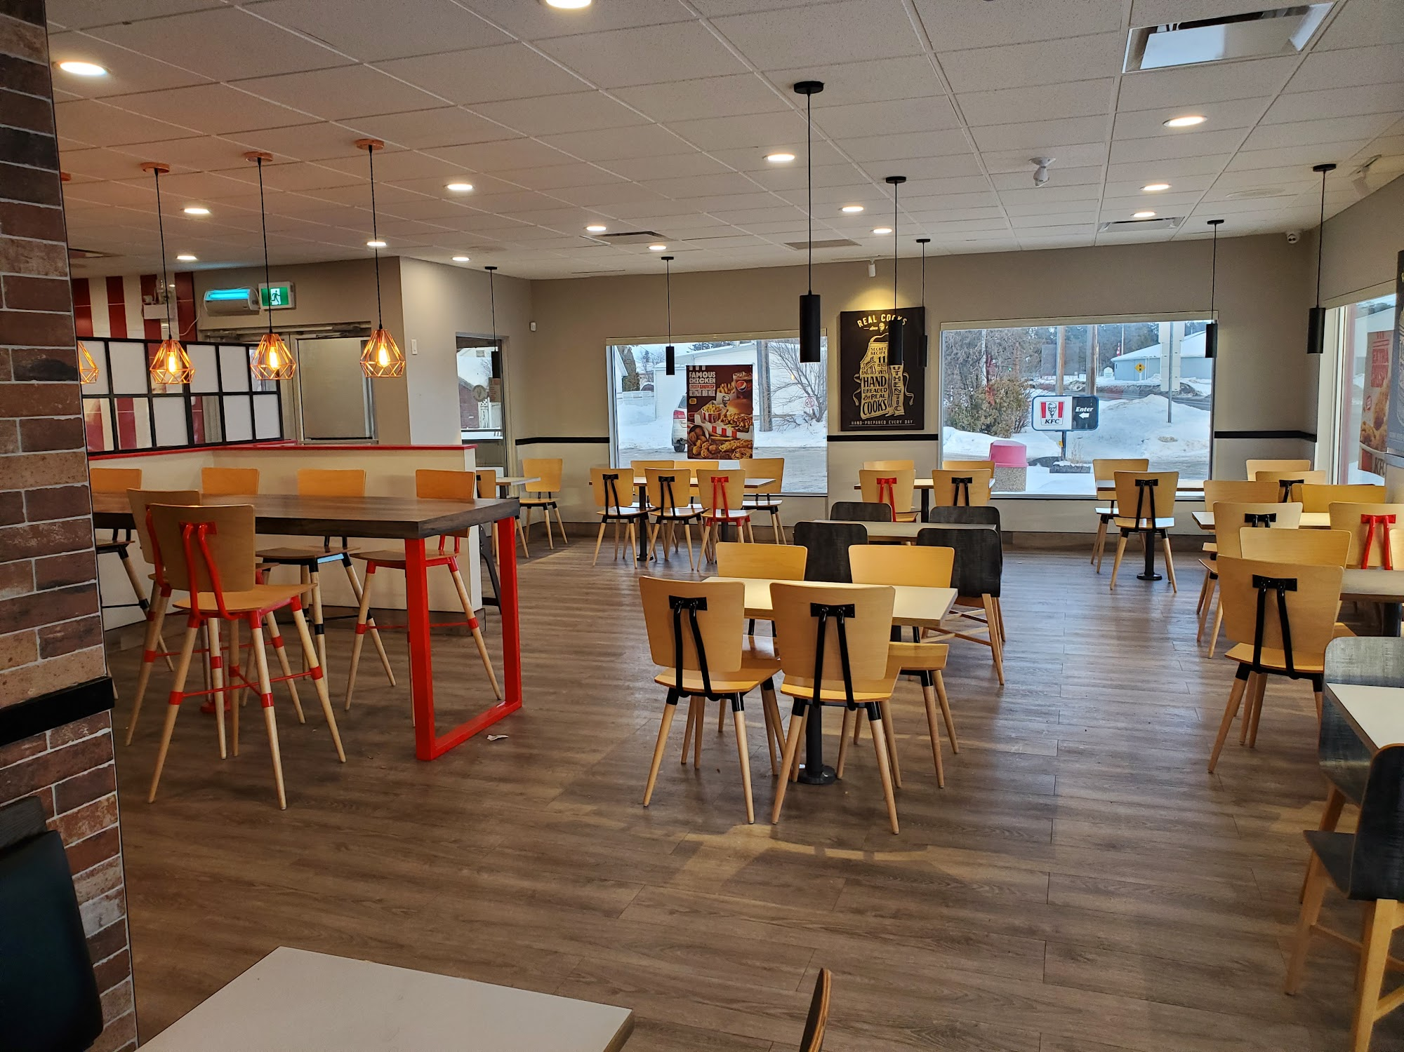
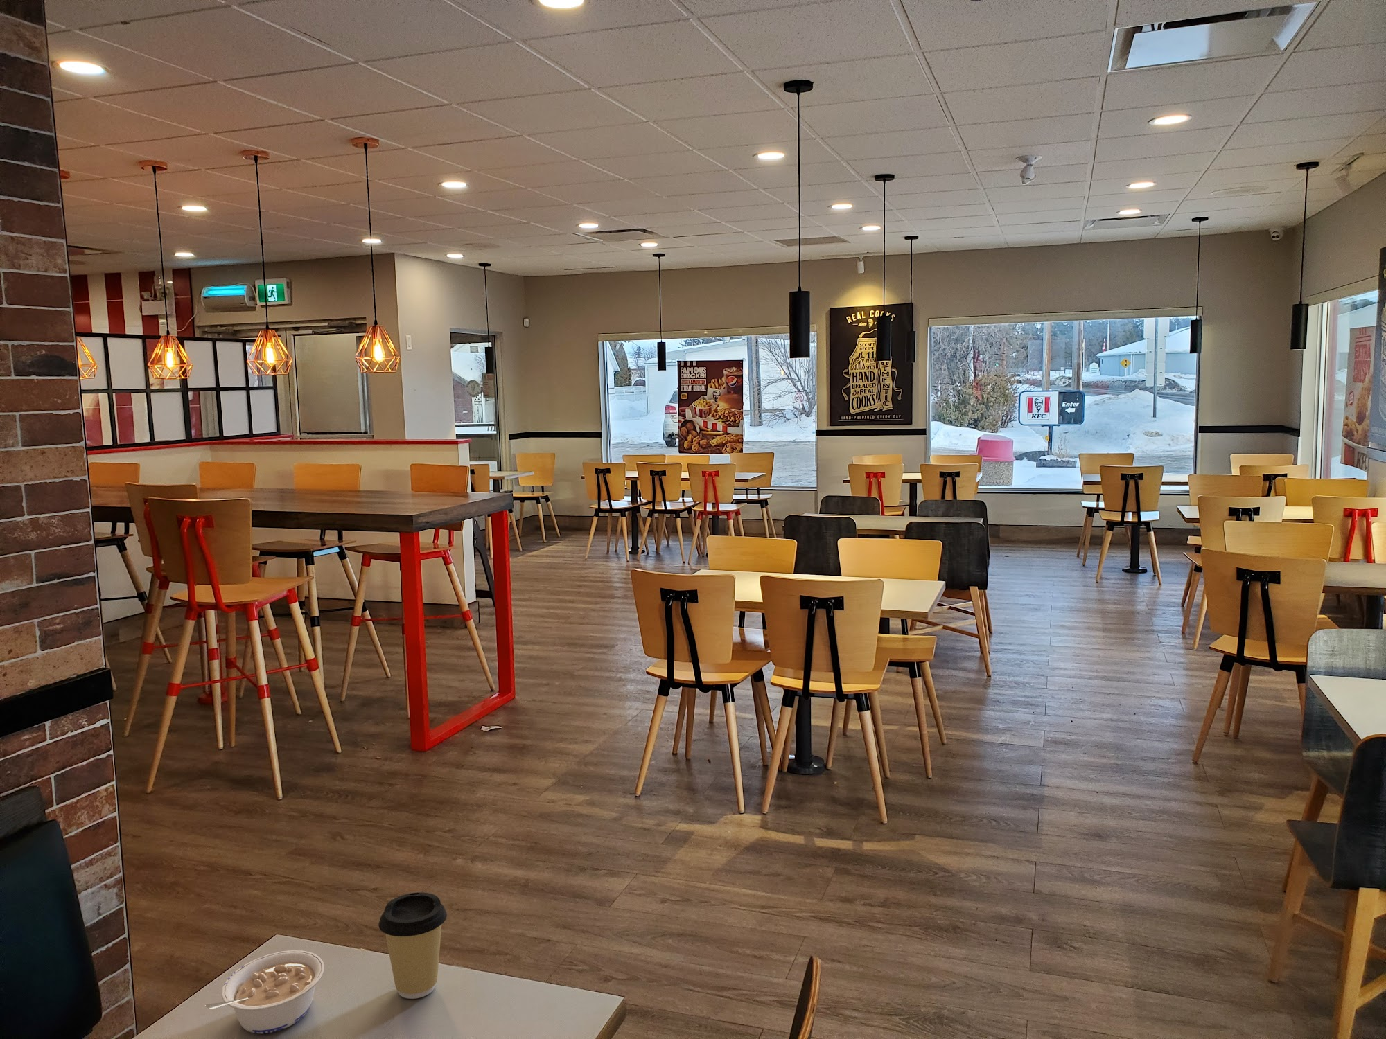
+ legume [204,950,325,1035]
+ coffee cup [378,892,447,1000]
